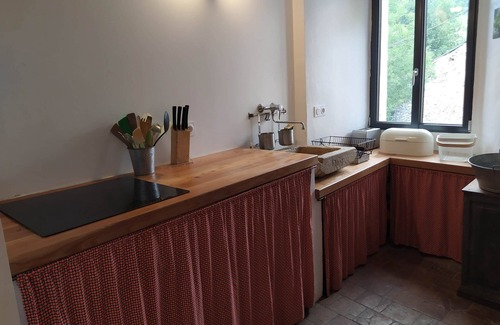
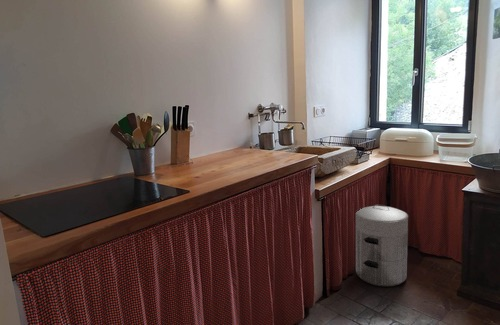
+ waste bin [354,204,409,287]
